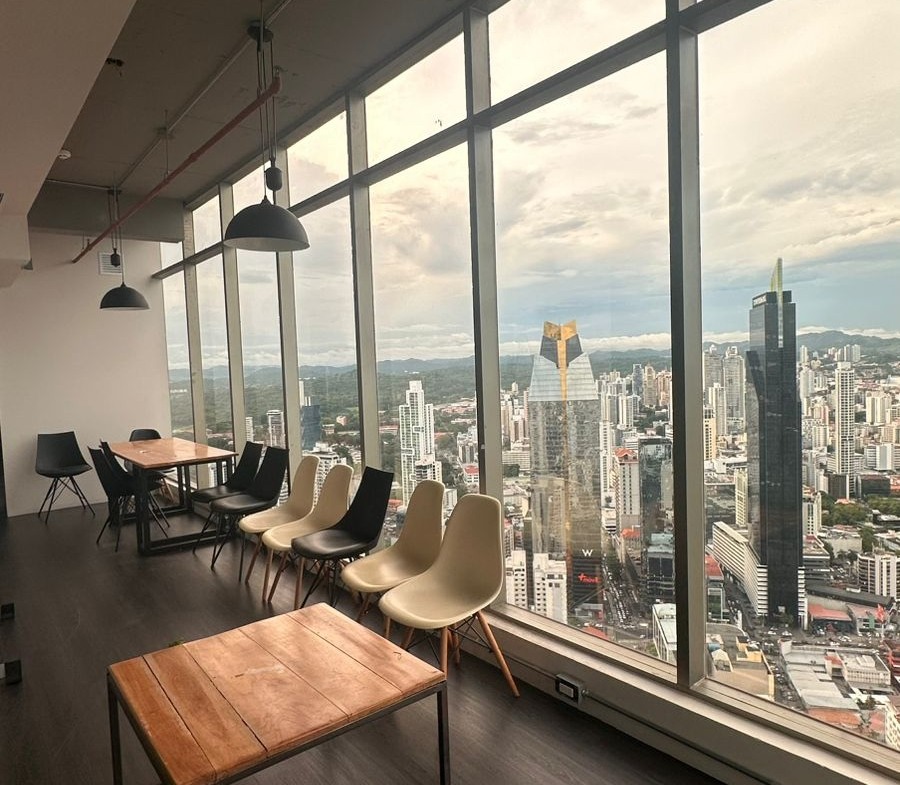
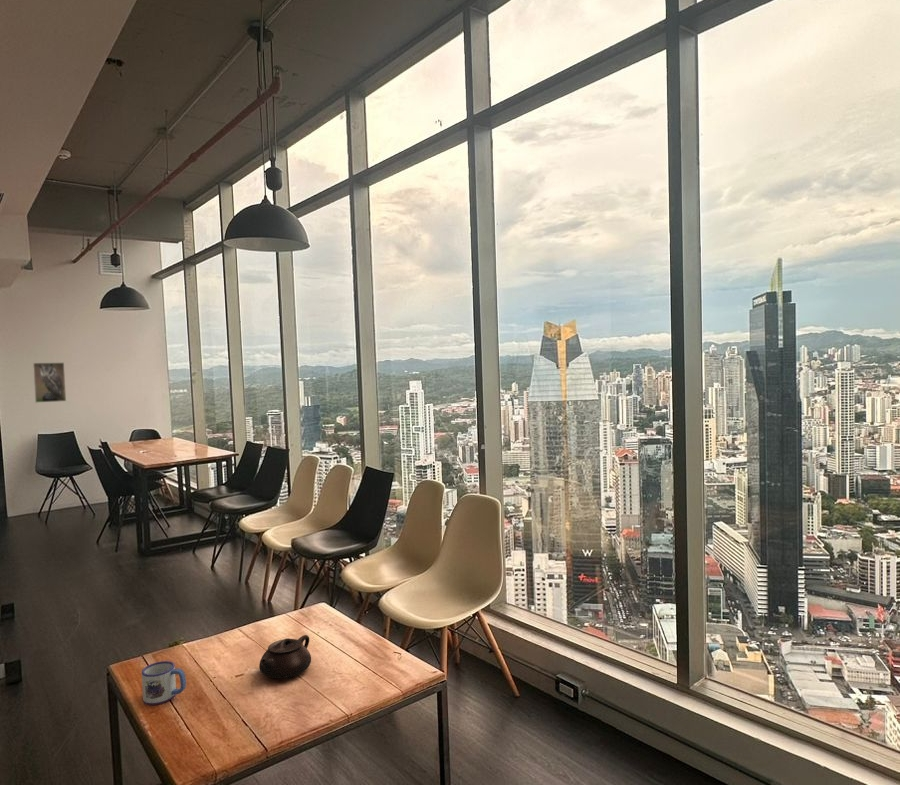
+ teapot [258,634,312,679]
+ mug [141,660,187,706]
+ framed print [32,362,67,404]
